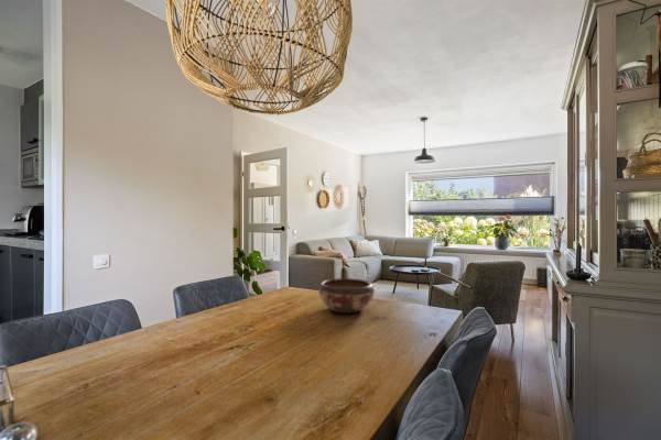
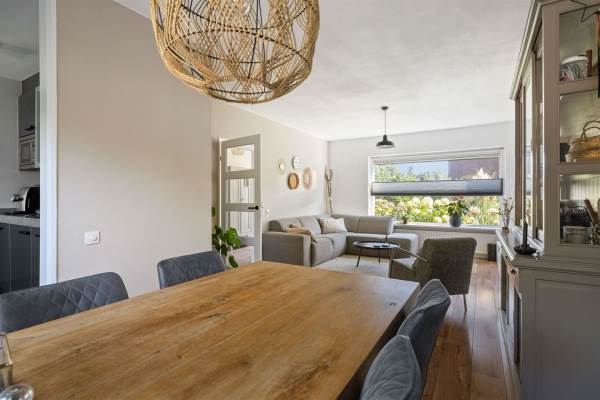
- decorative bowl [317,277,376,315]
